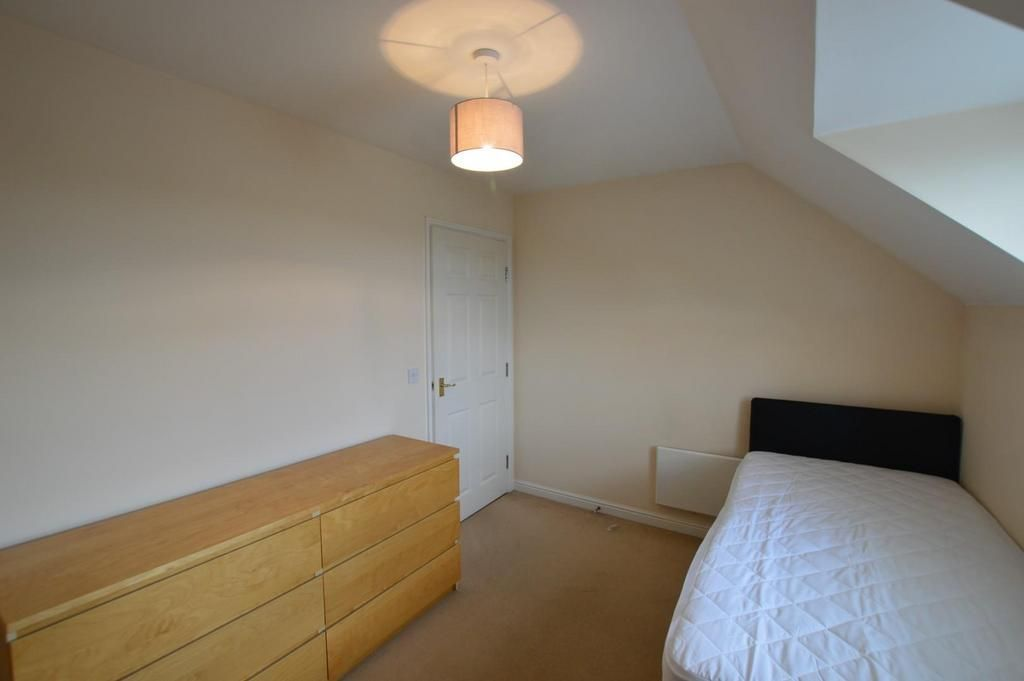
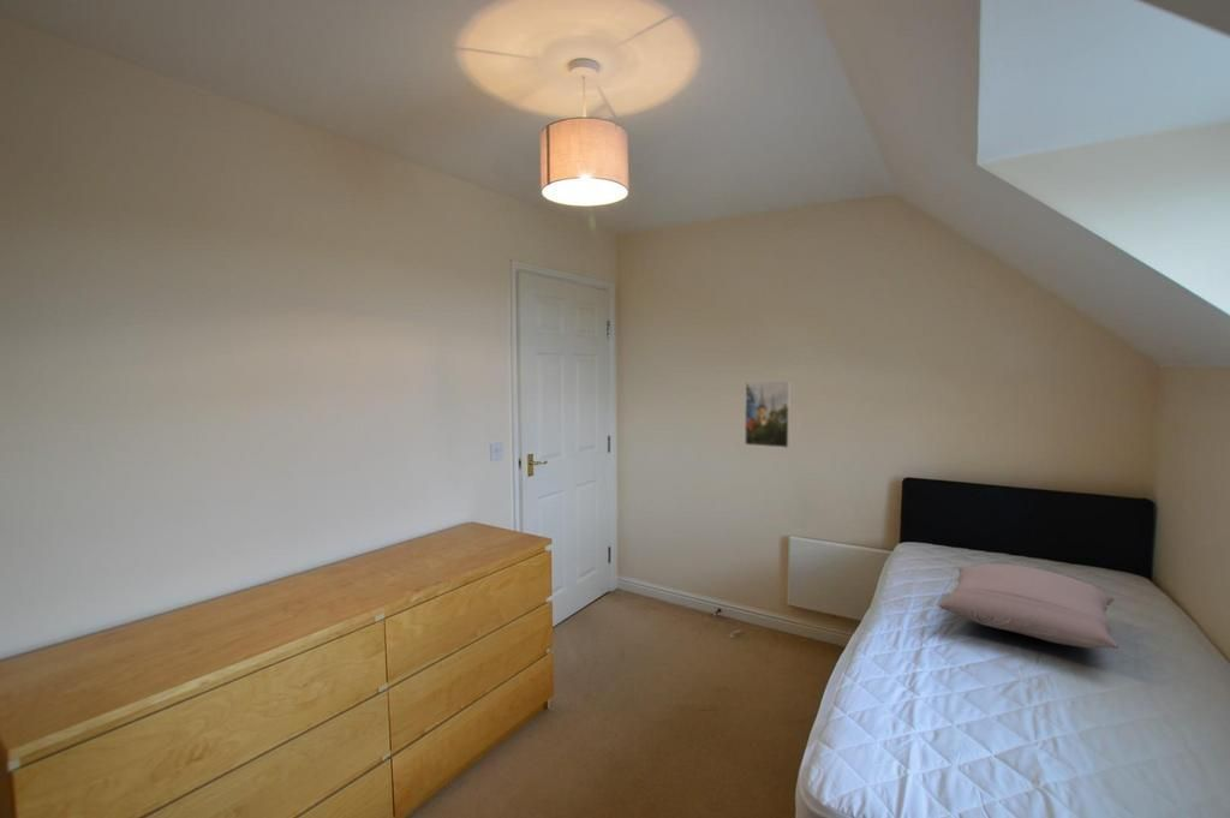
+ pillow [937,562,1119,650]
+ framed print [744,380,792,449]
